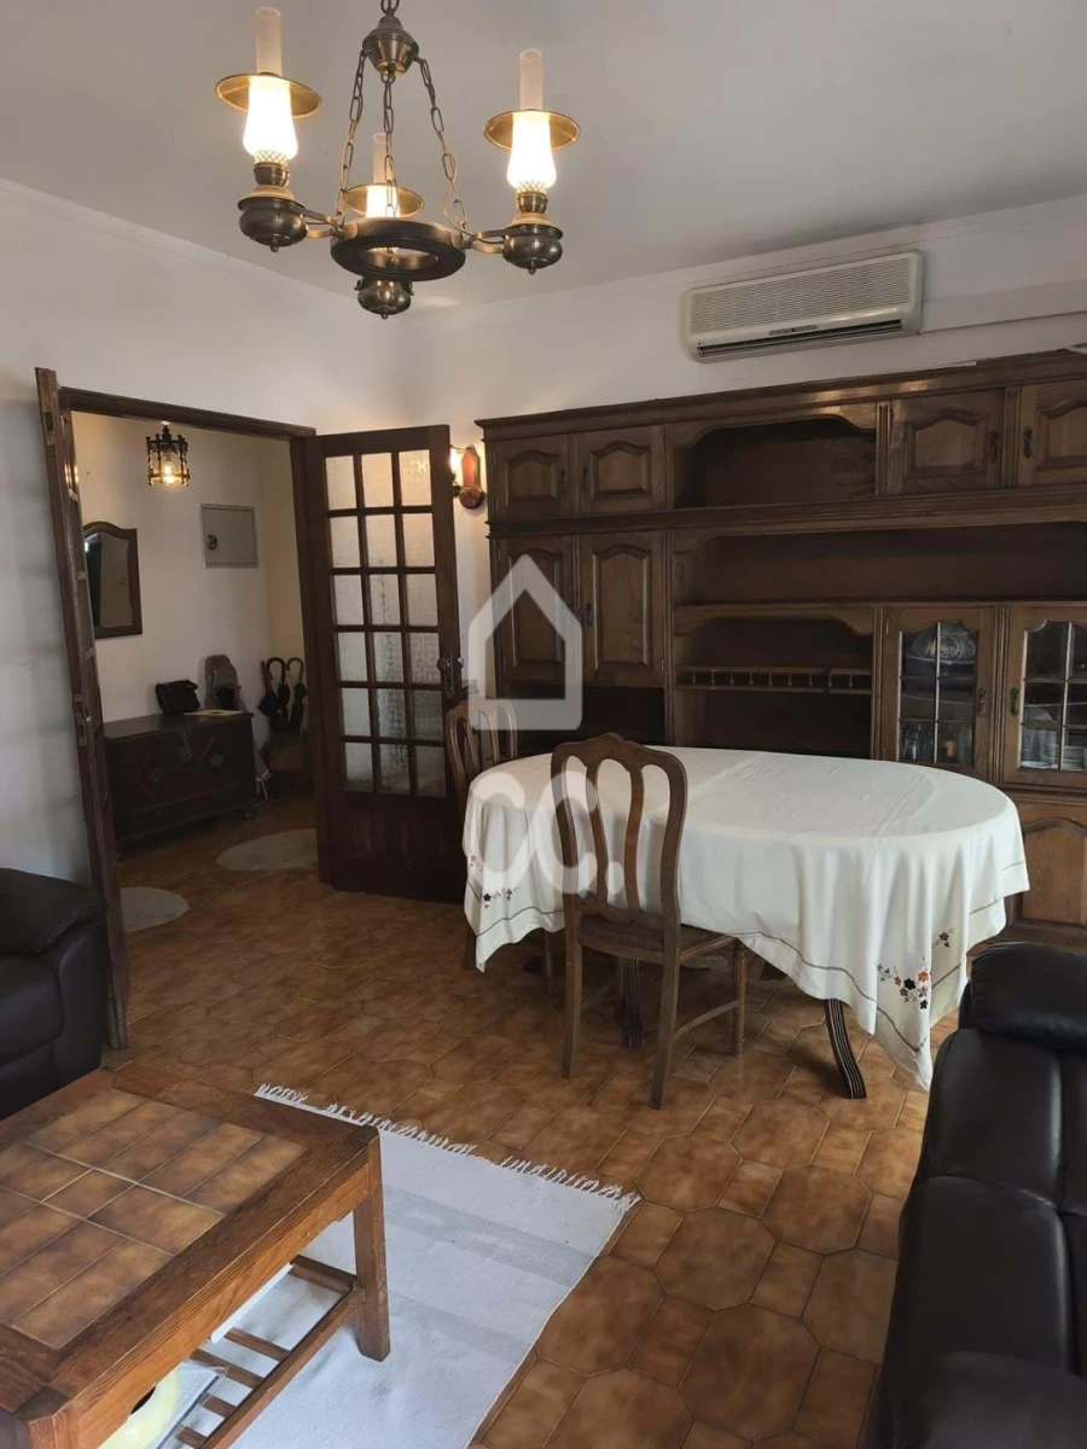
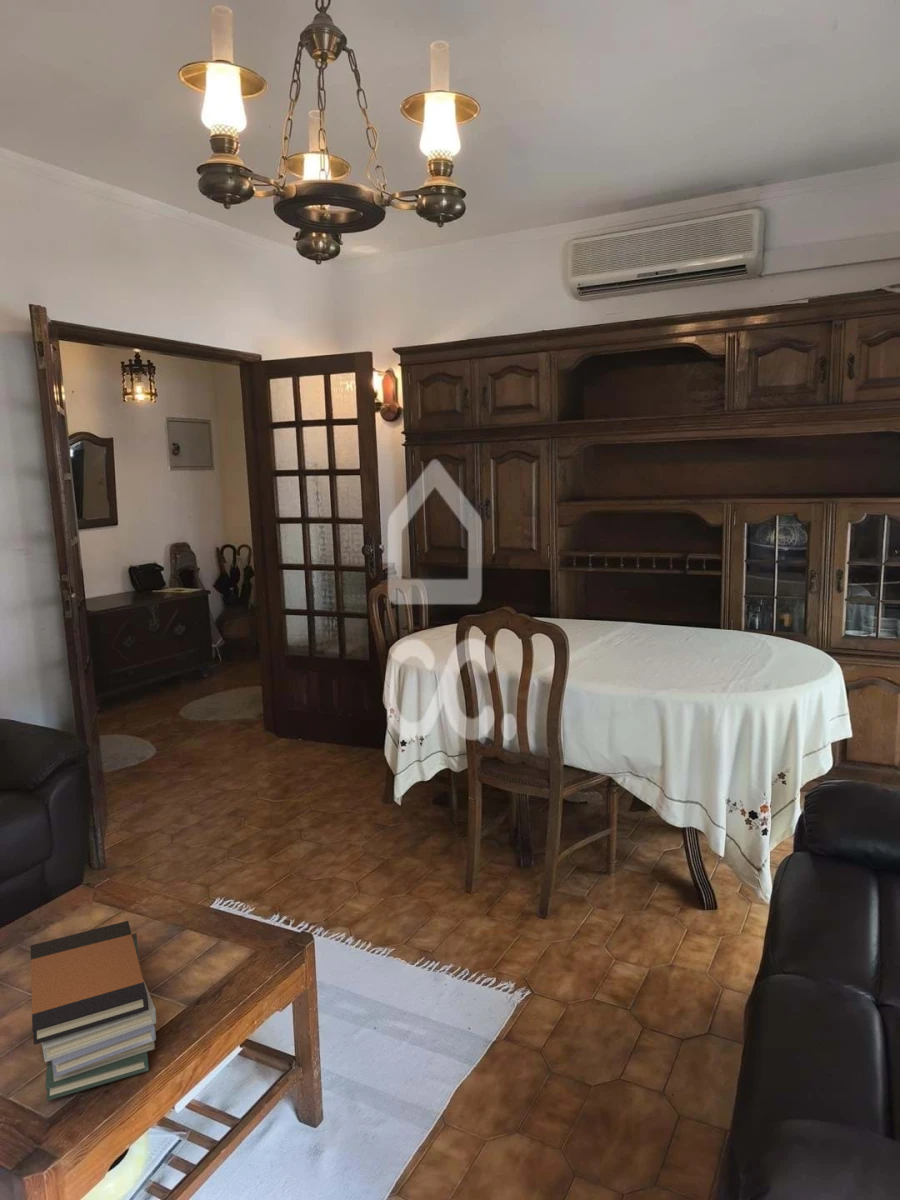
+ book stack [29,920,157,1102]
